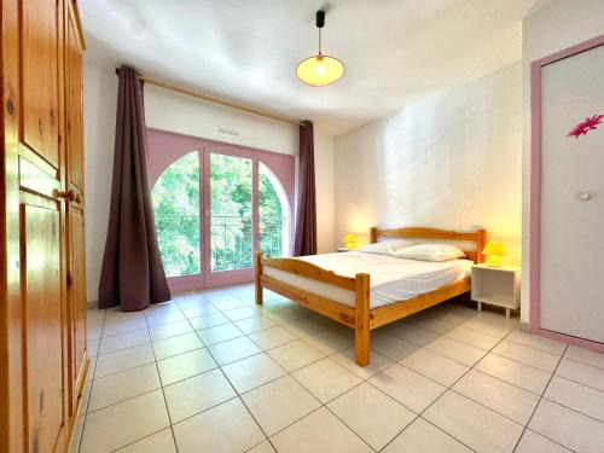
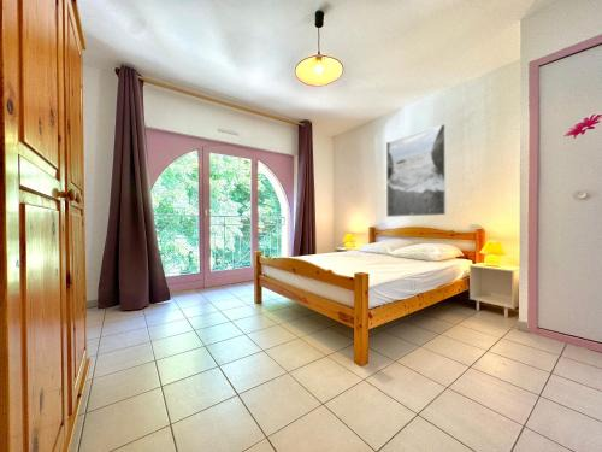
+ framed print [385,123,448,218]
